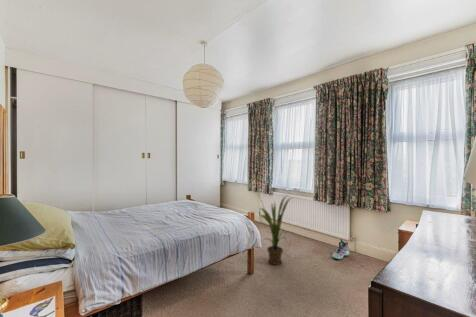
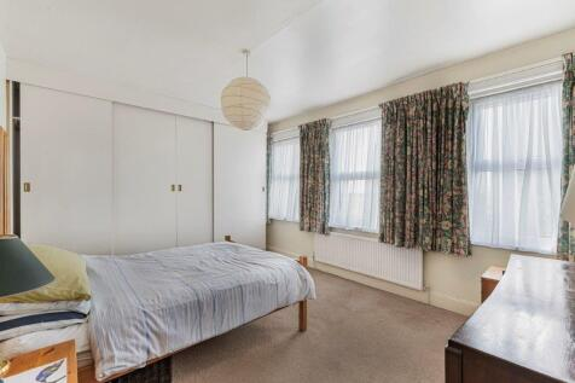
- house plant [255,190,293,266]
- sneaker [332,238,350,260]
